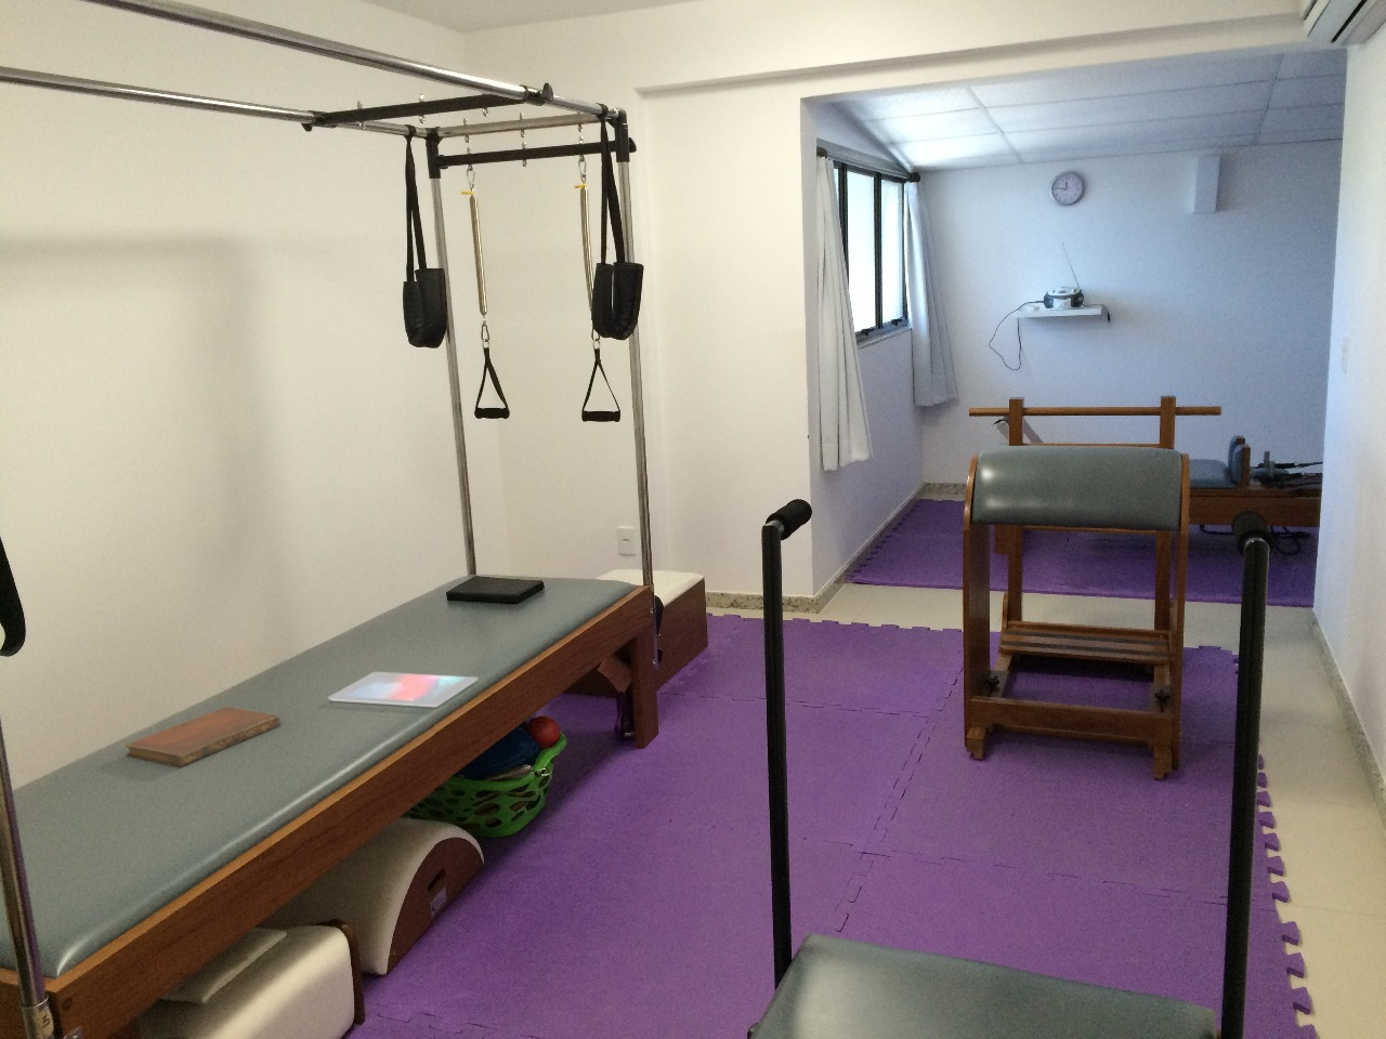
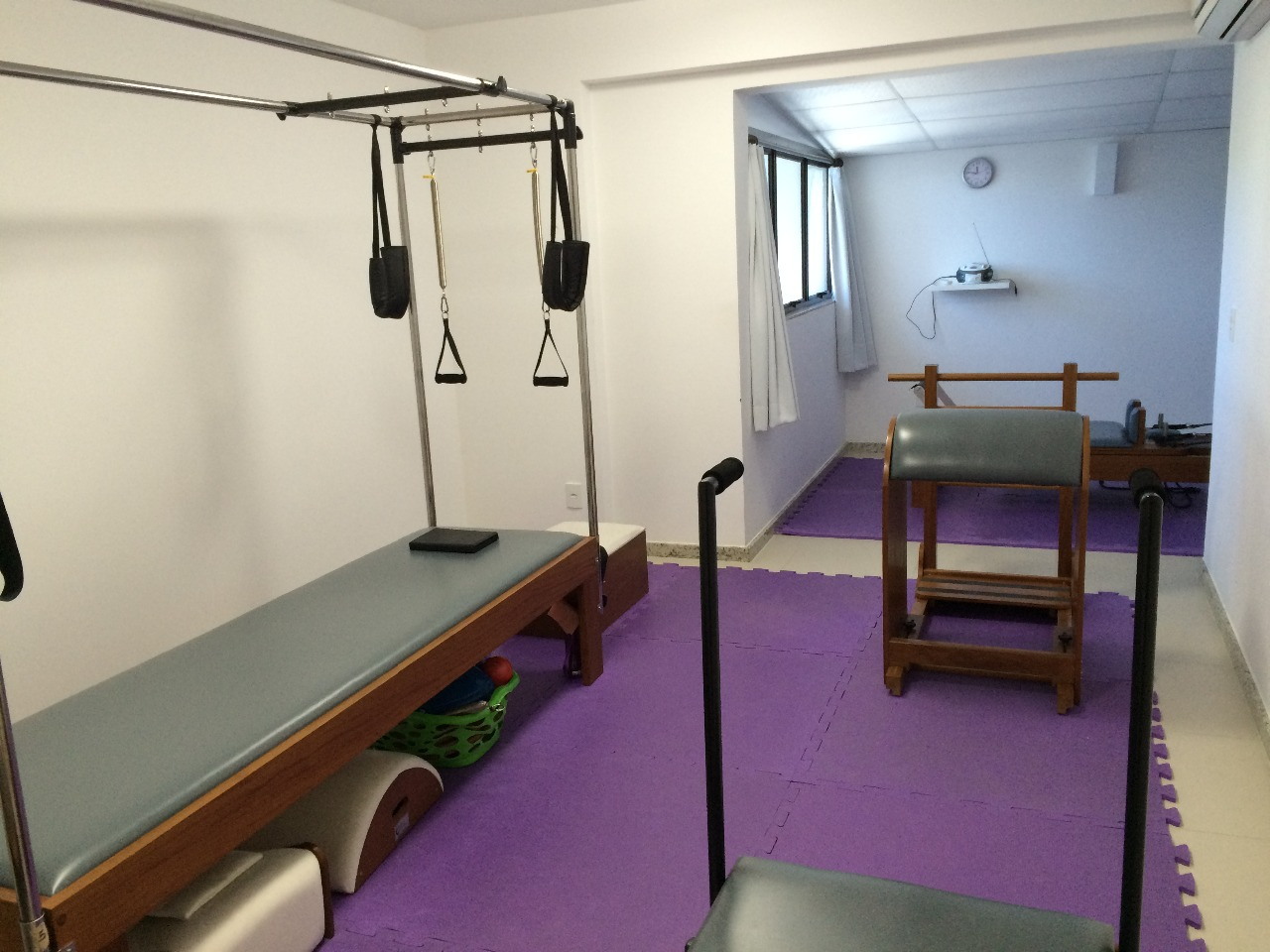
- notebook [124,706,282,768]
- tablet [327,671,480,708]
